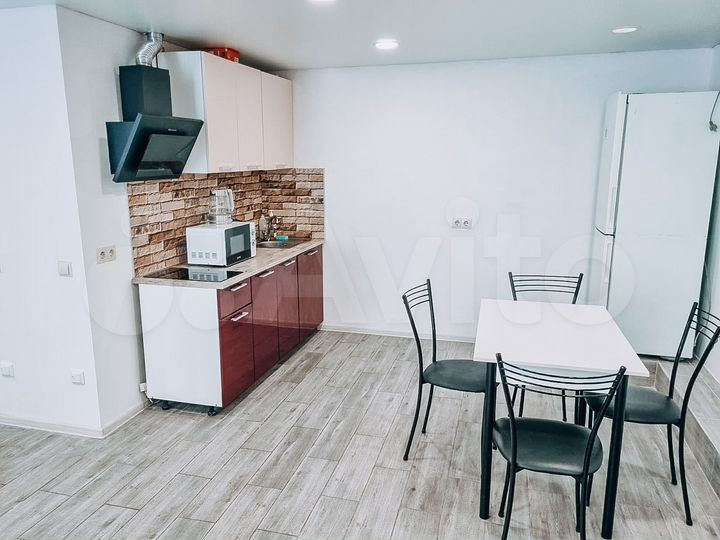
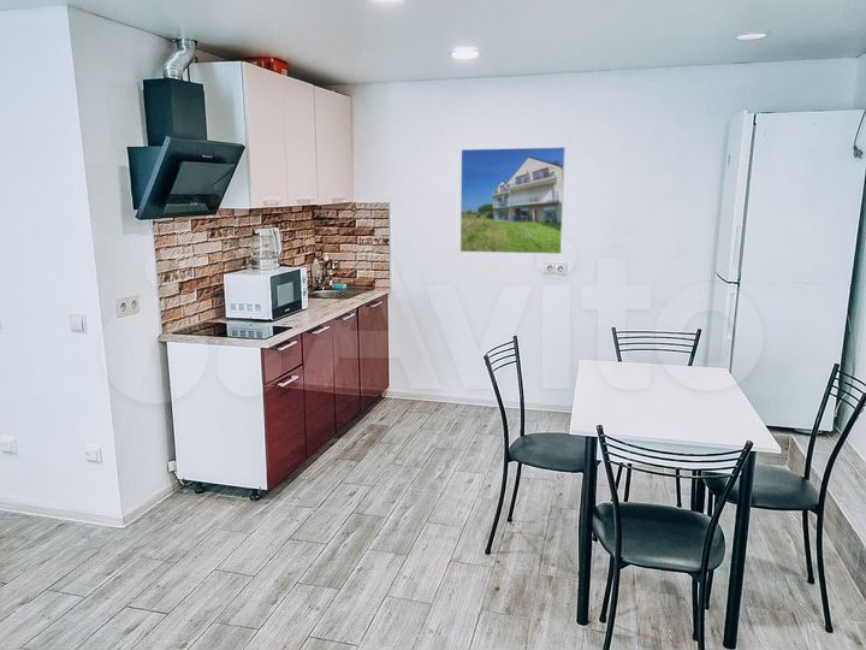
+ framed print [459,146,567,255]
